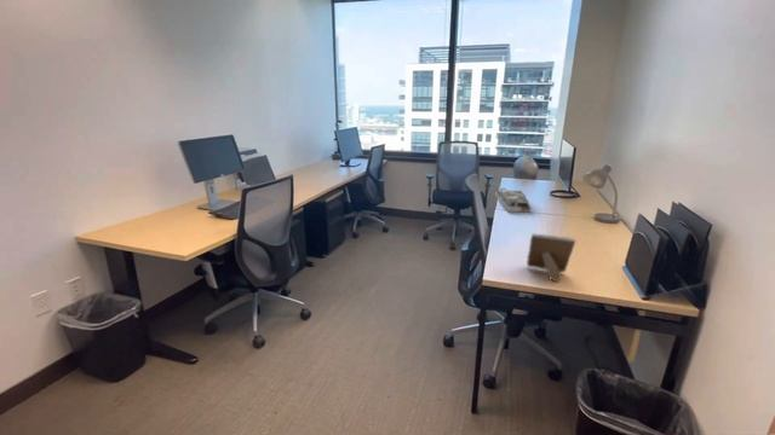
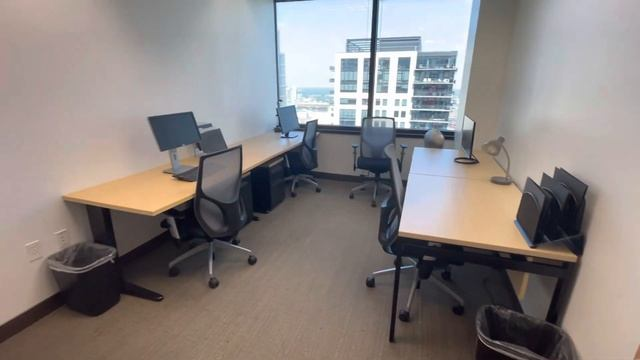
- desk organizer [494,187,533,214]
- picture frame [526,232,578,284]
